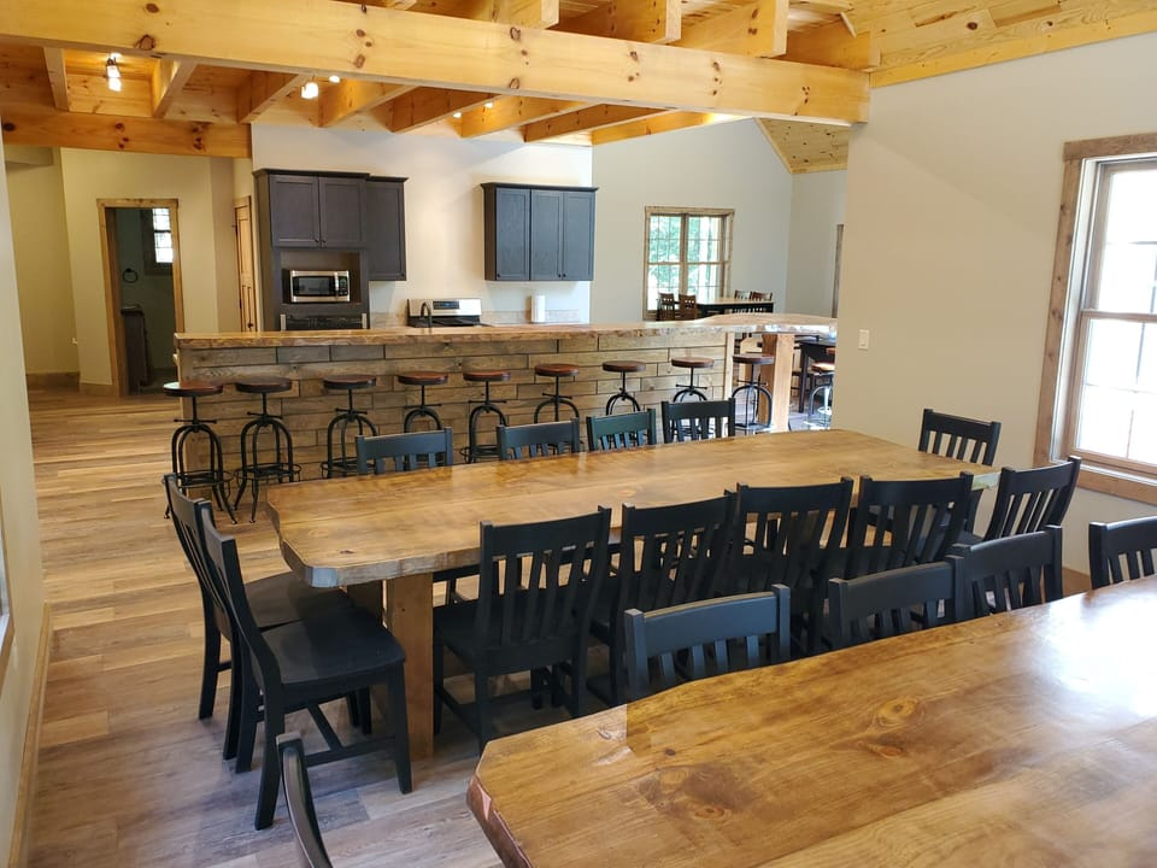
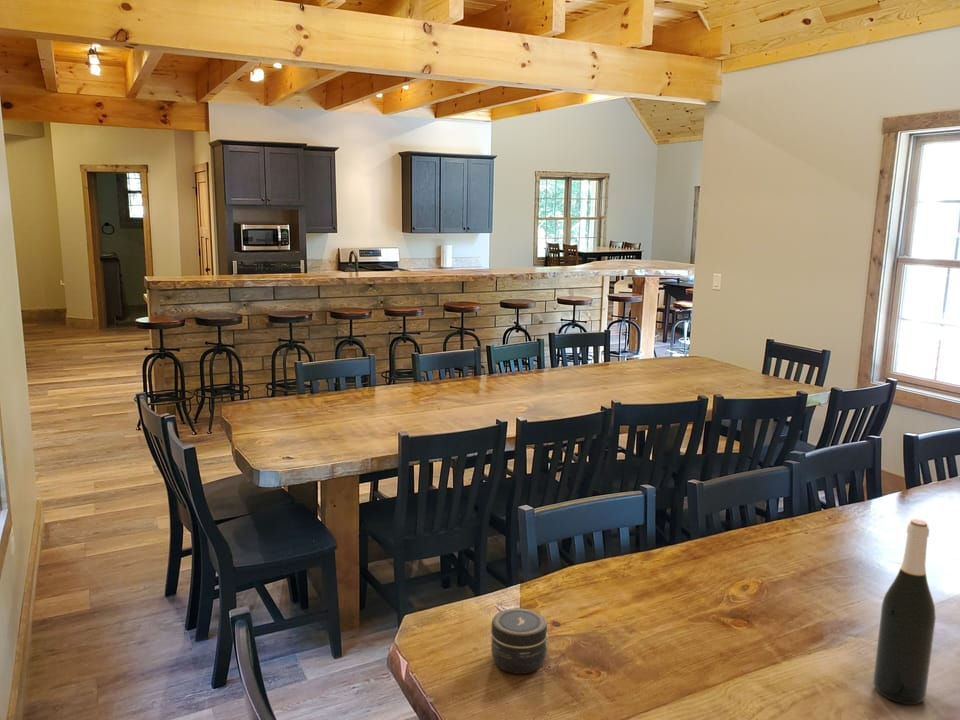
+ jar [490,607,548,675]
+ wine bottle [872,518,937,705]
